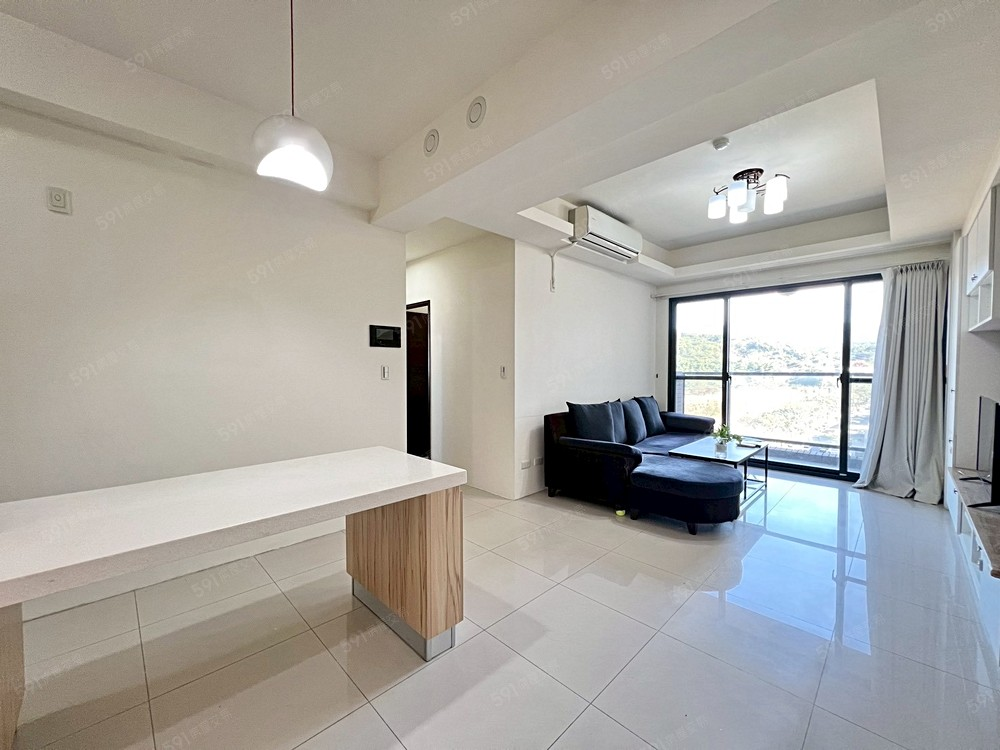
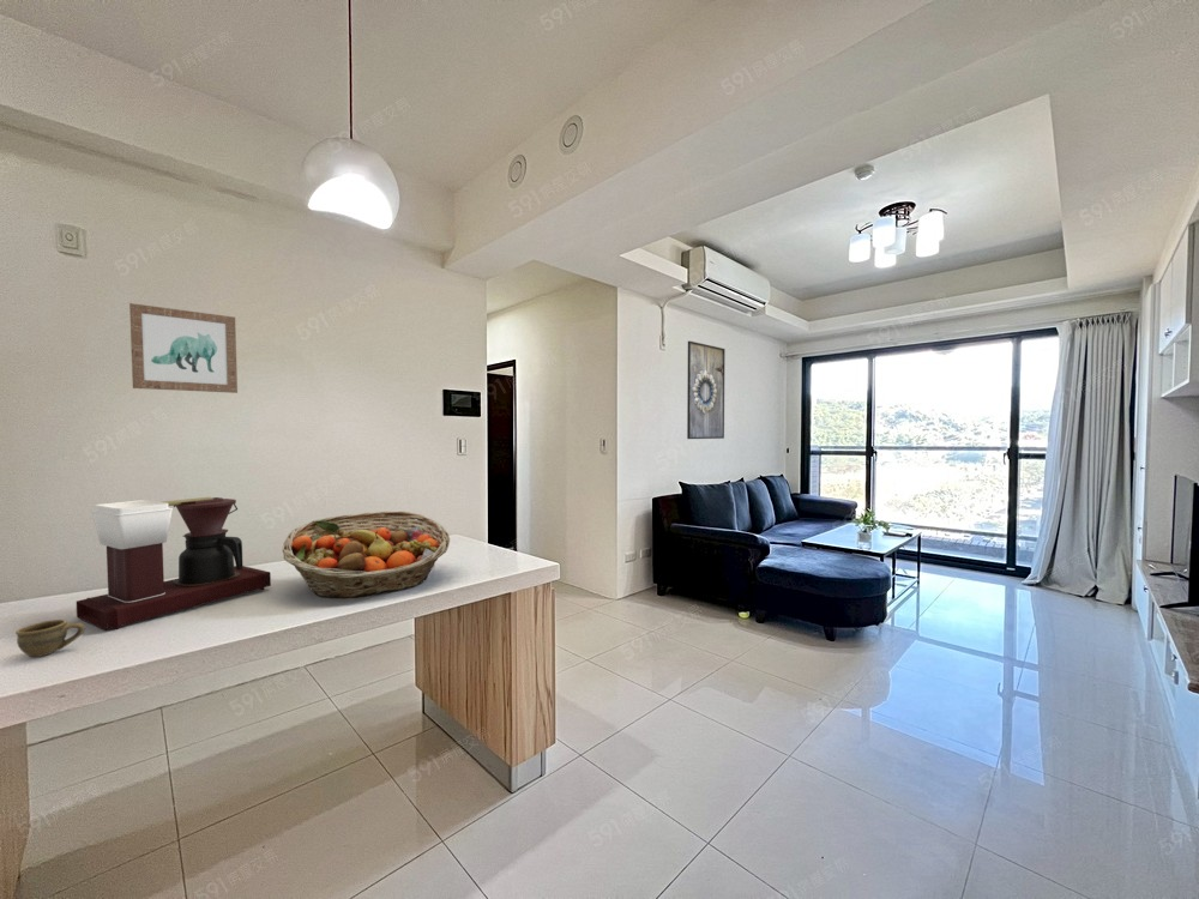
+ wall art [128,302,239,394]
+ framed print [686,340,727,440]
+ coffee maker [76,496,272,632]
+ cup [14,619,86,658]
+ fruit basket [282,511,451,599]
